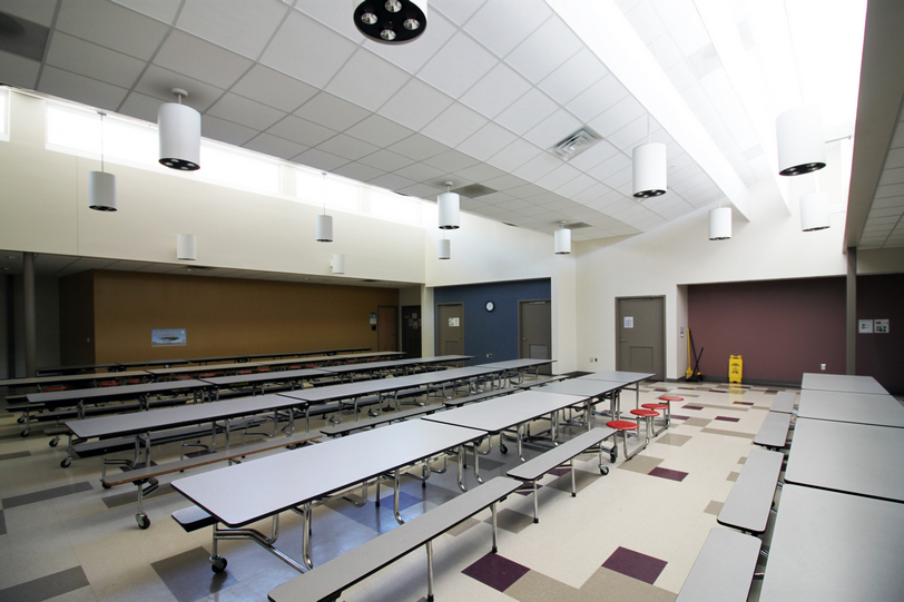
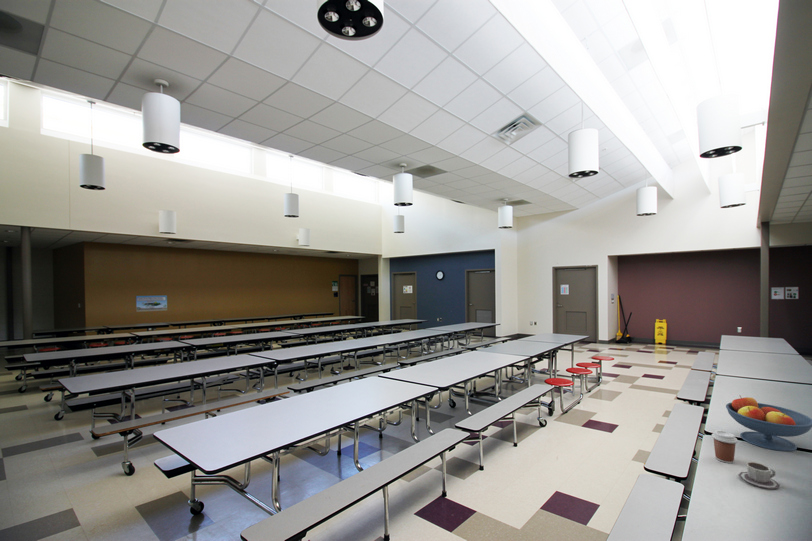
+ coffee cup [711,429,738,464]
+ cup [738,461,781,490]
+ fruit bowl [725,394,812,452]
